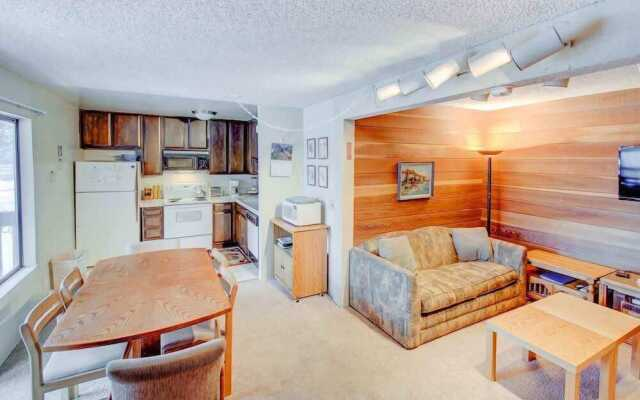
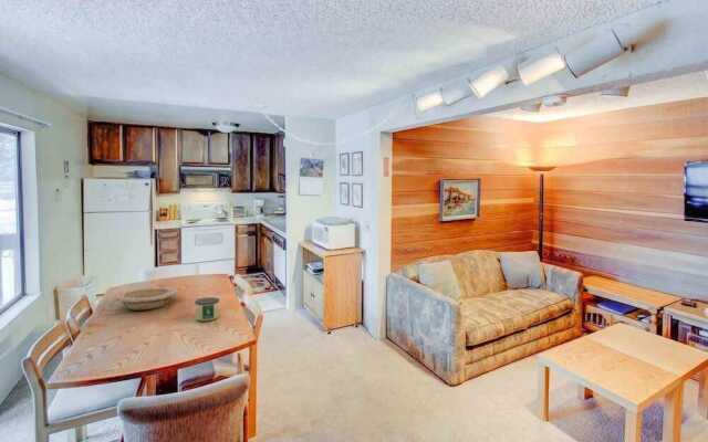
+ bowl [115,286,178,311]
+ candle [194,296,220,322]
